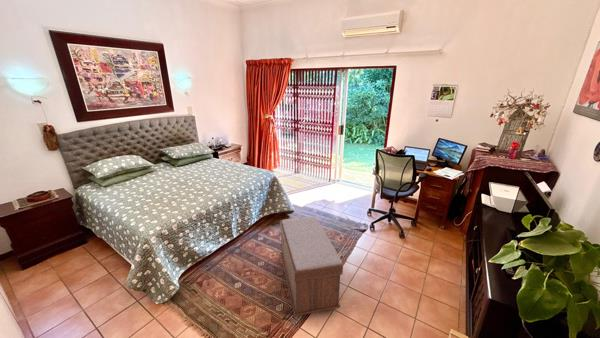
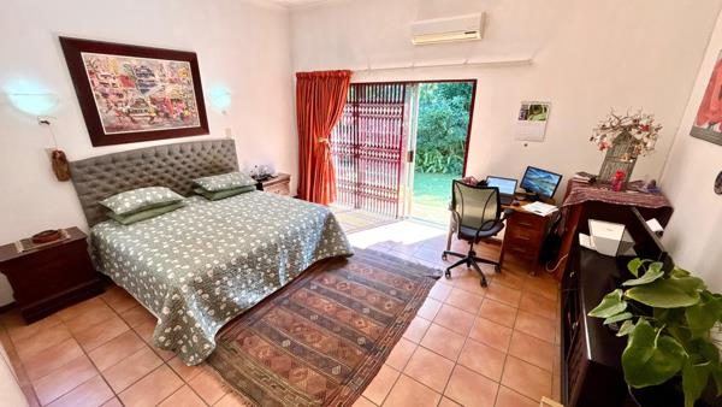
- bench [279,216,344,317]
